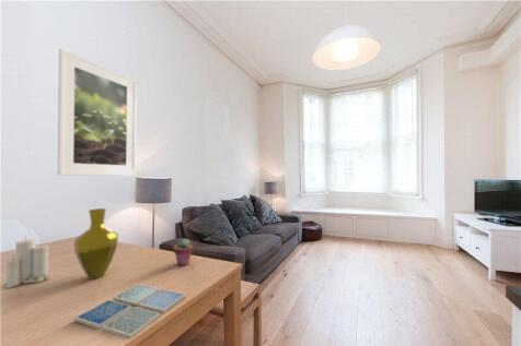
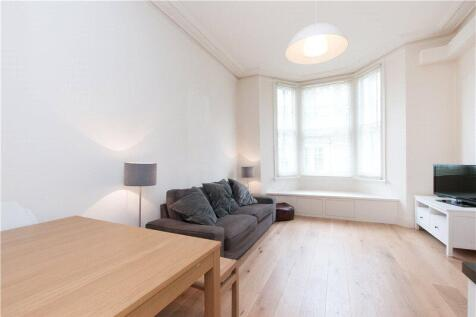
- potted succulent [172,238,194,266]
- vase [73,207,119,281]
- drink coaster [73,283,187,341]
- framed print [57,48,138,177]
- candle [2,235,50,289]
